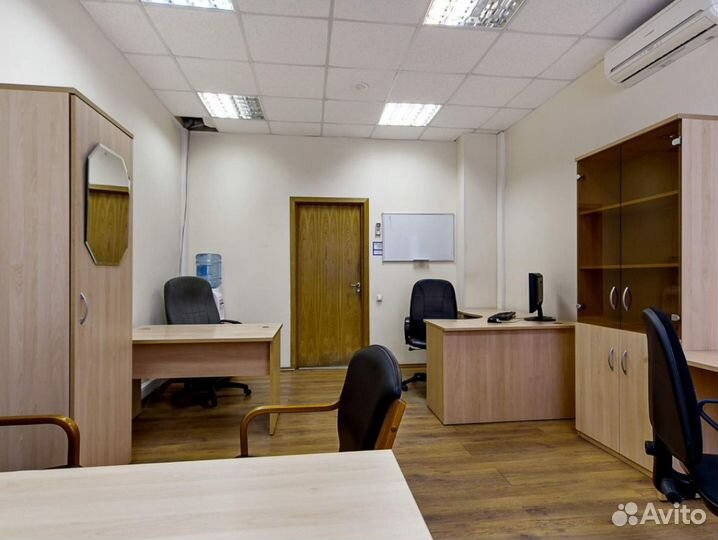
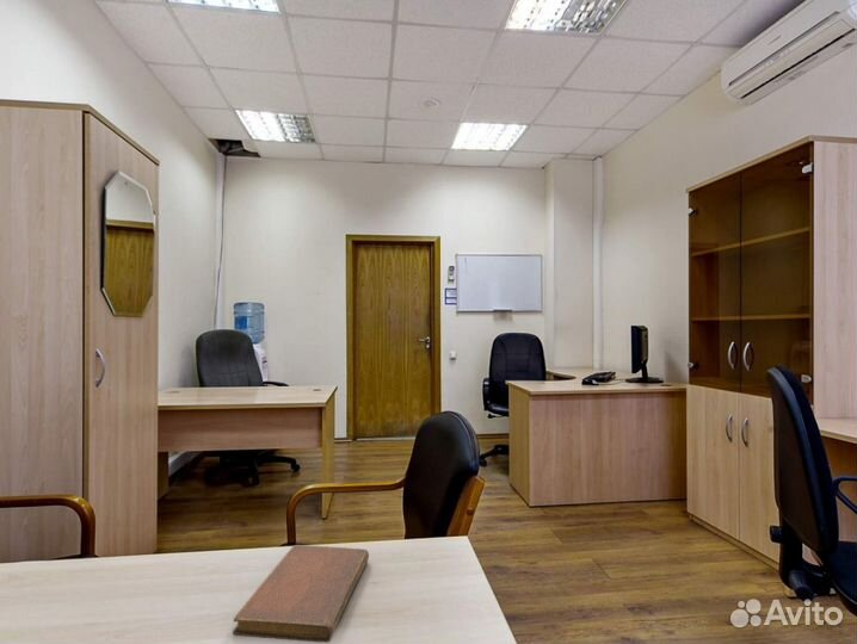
+ notebook [232,544,370,644]
